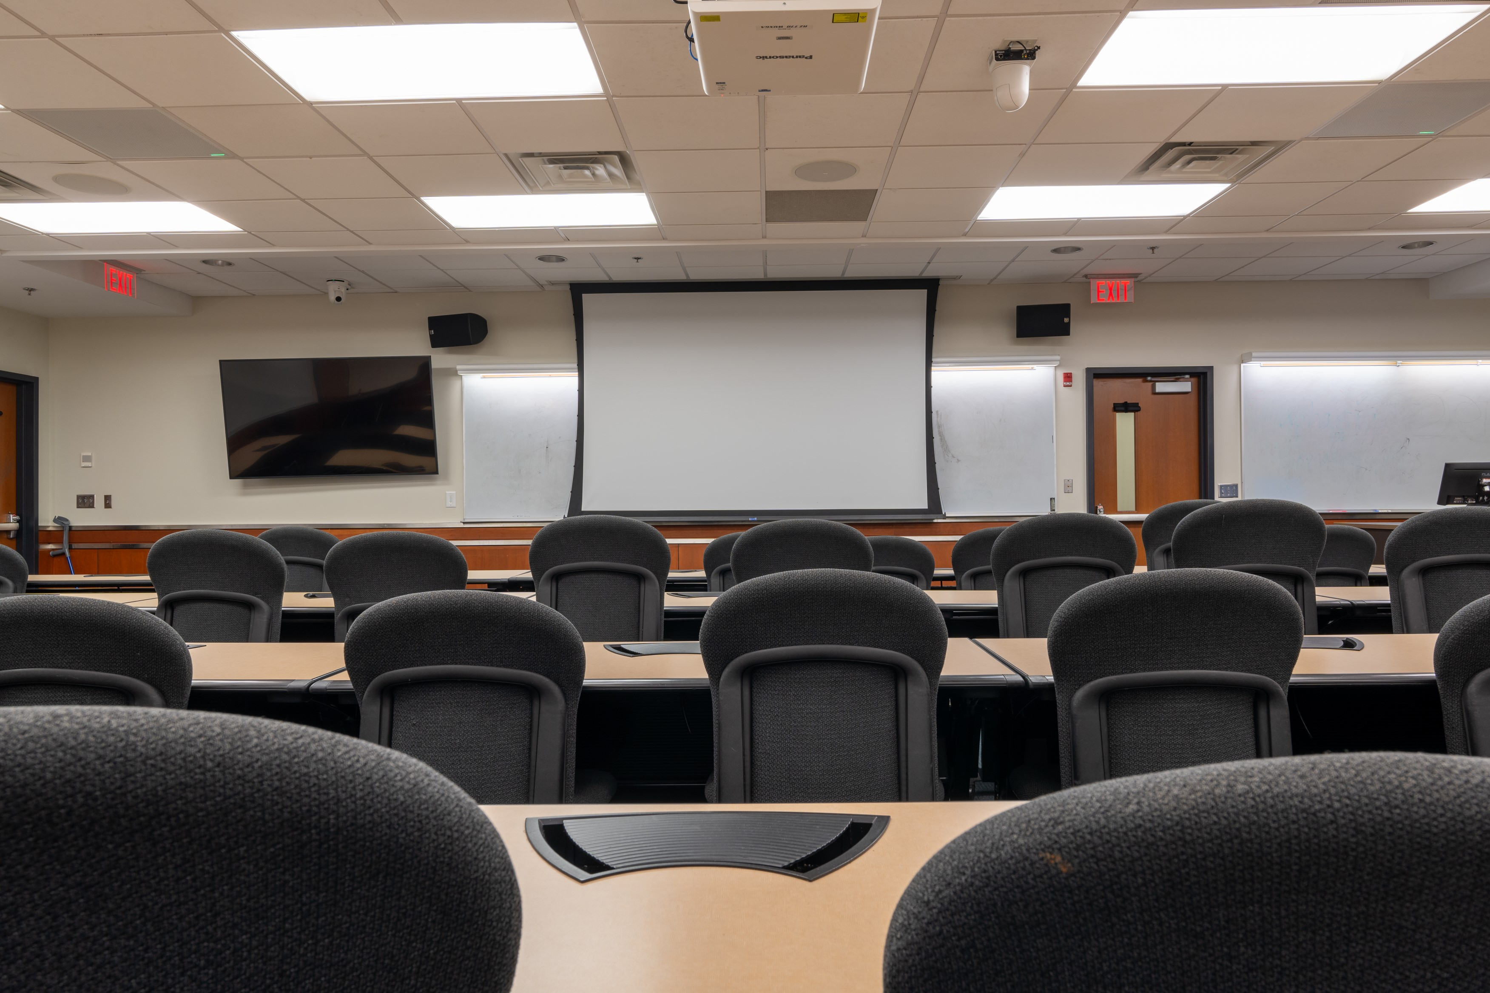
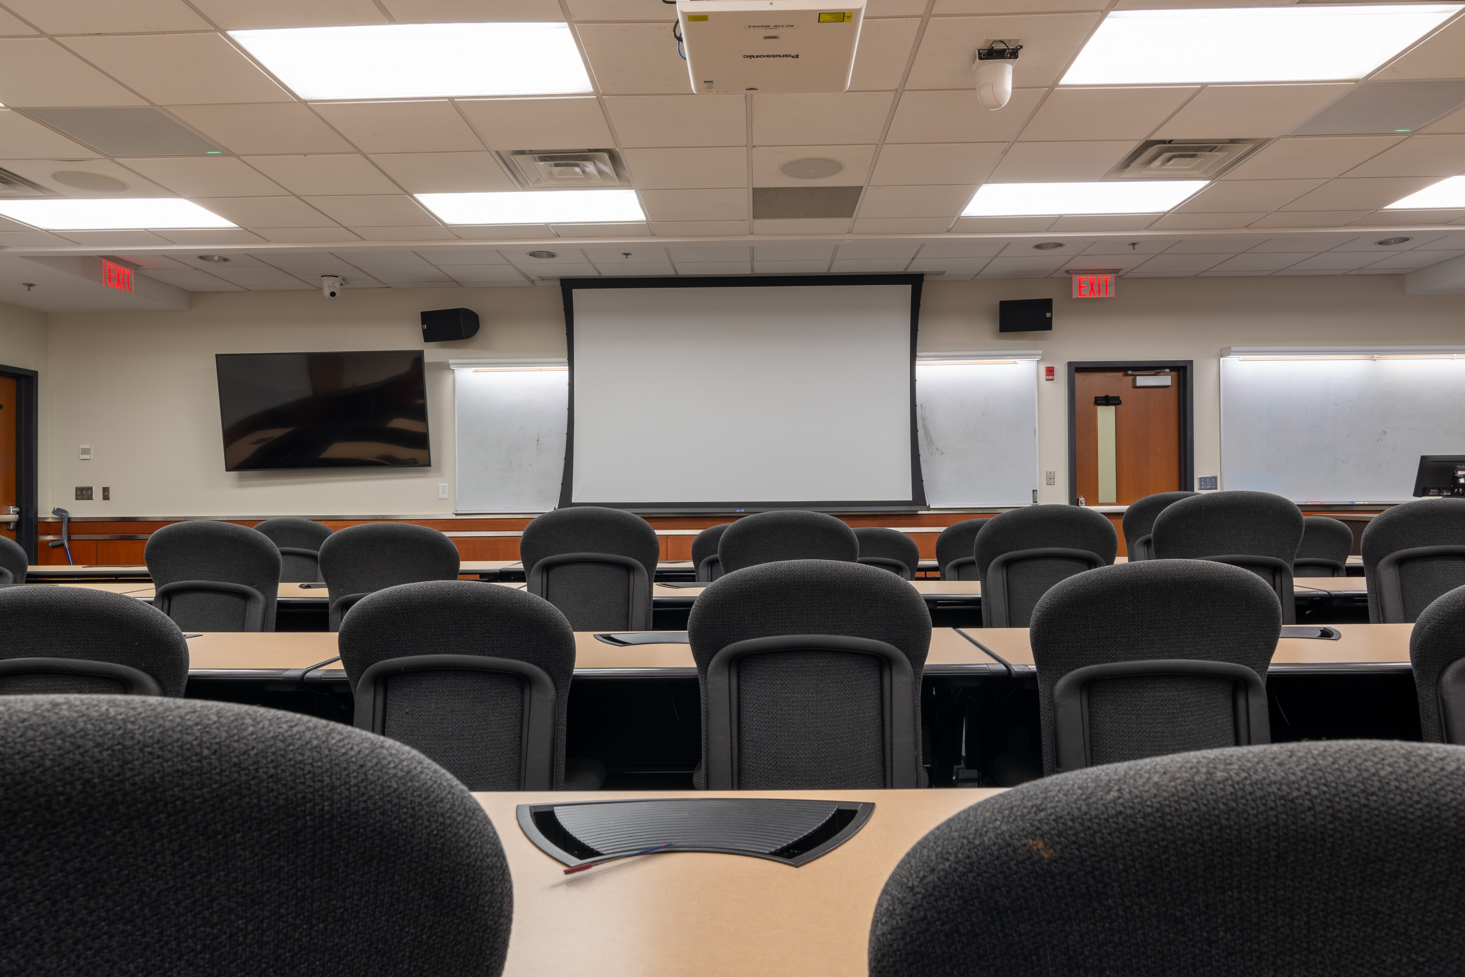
+ pen [562,842,679,876]
